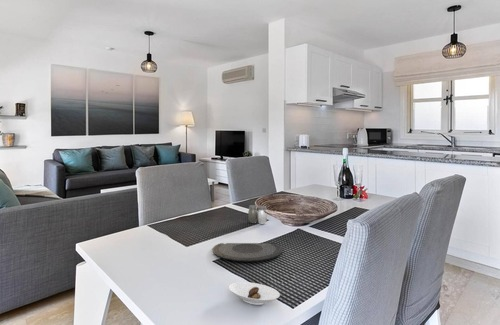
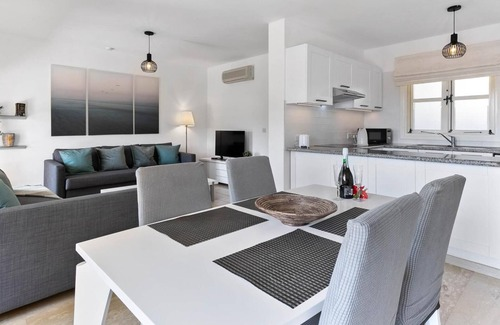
- plate [212,242,283,263]
- saucer [228,281,281,306]
- salt and pepper shaker [247,204,268,225]
